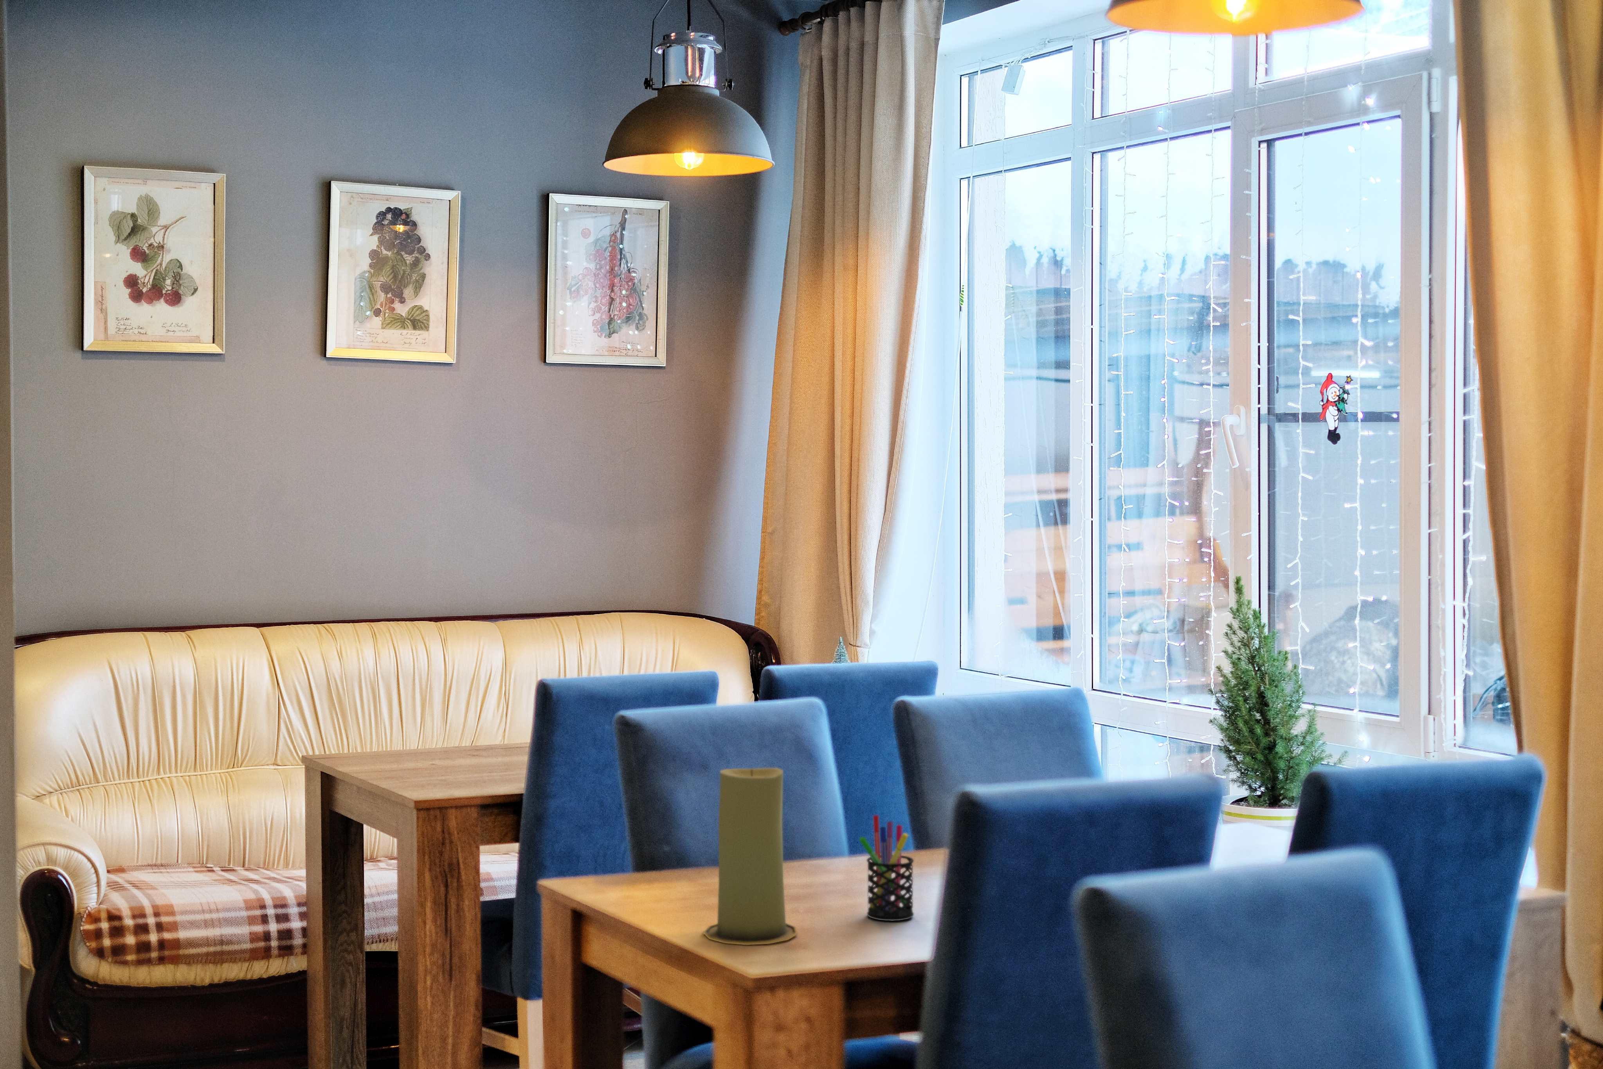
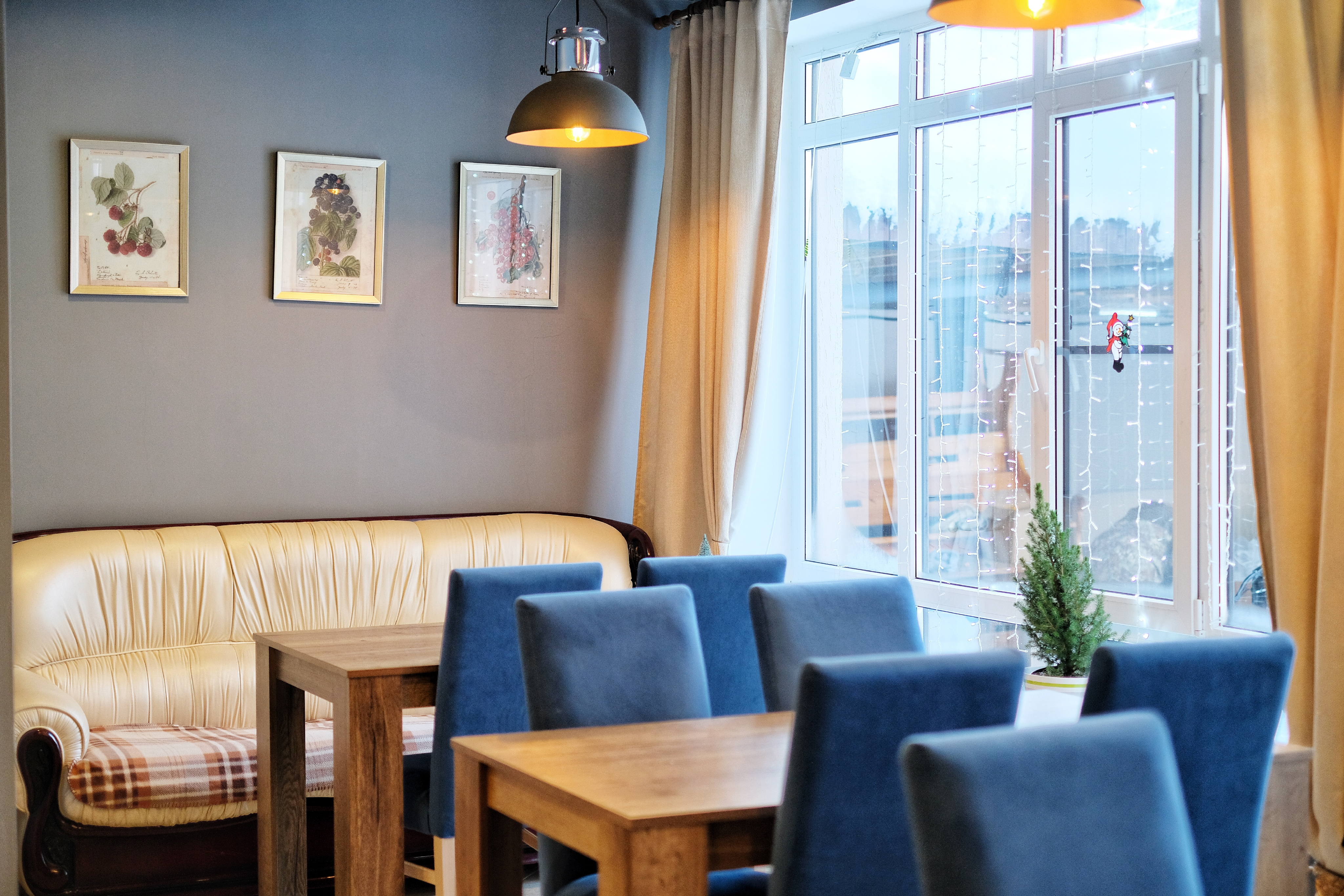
- pen holder [859,815,914,921]
- candle [704,767,798,945]
